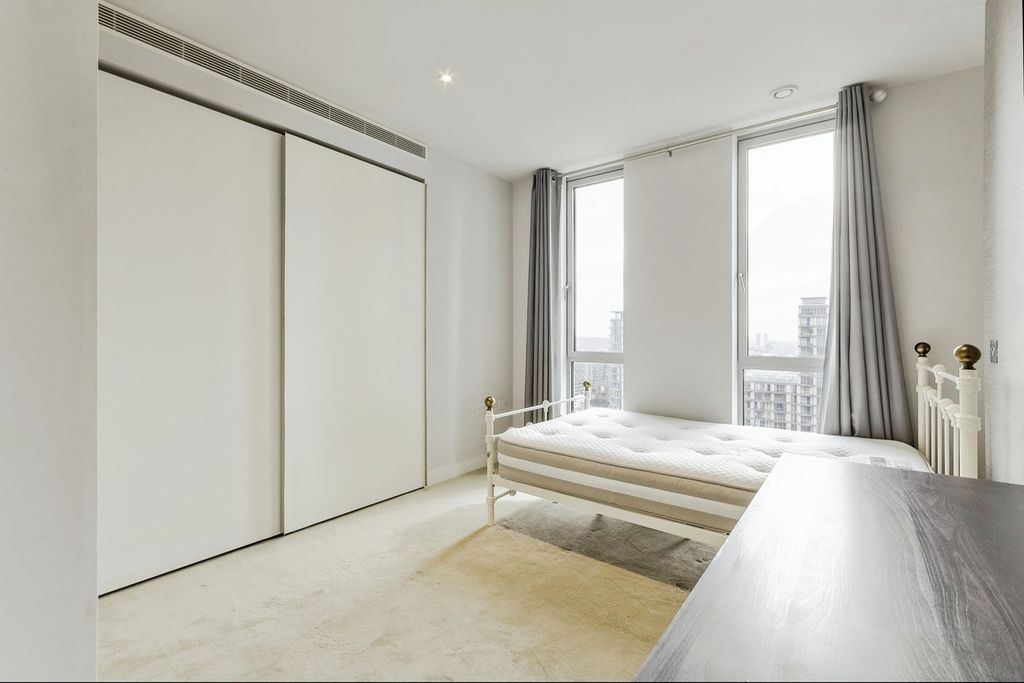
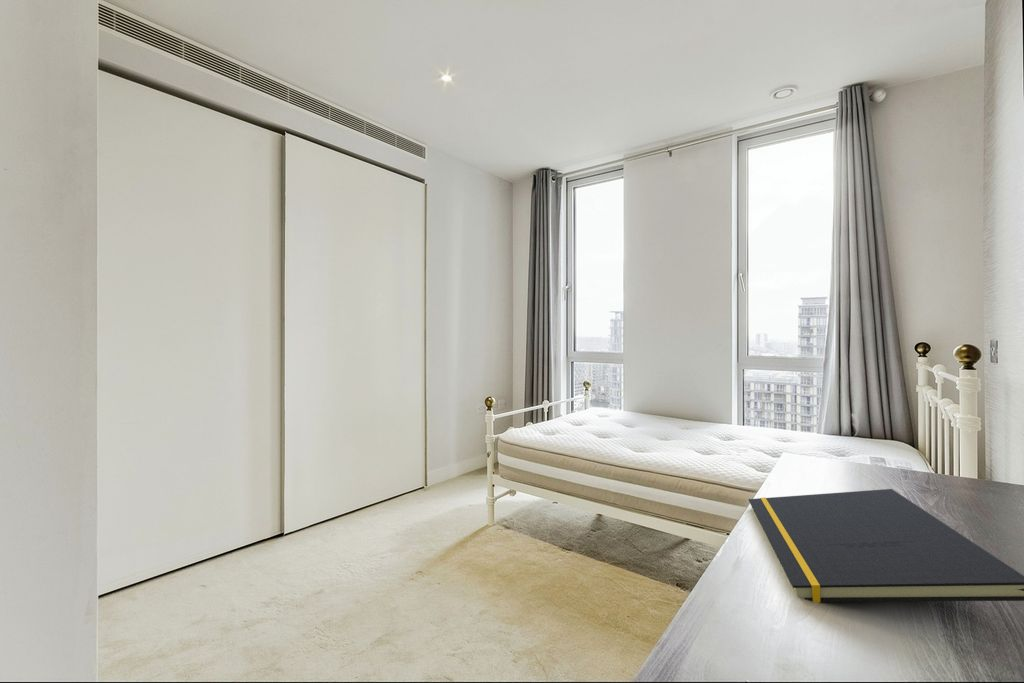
+ notepad [748,488,1024,604]
